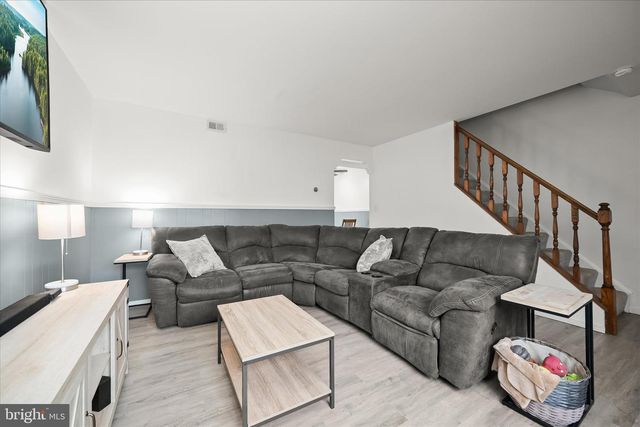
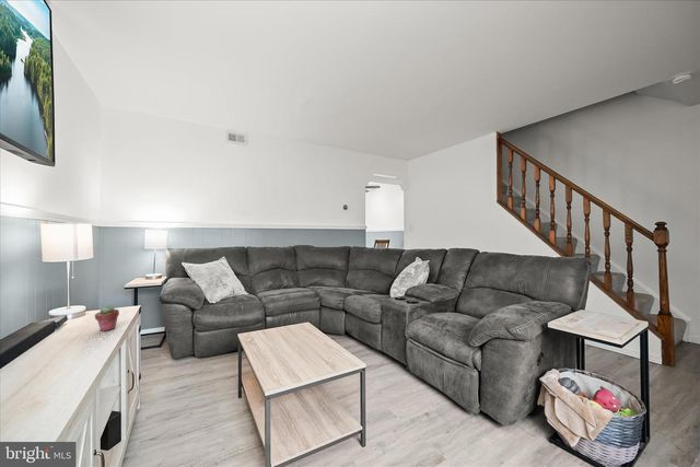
+ potted succulent [94,304,120,332]
